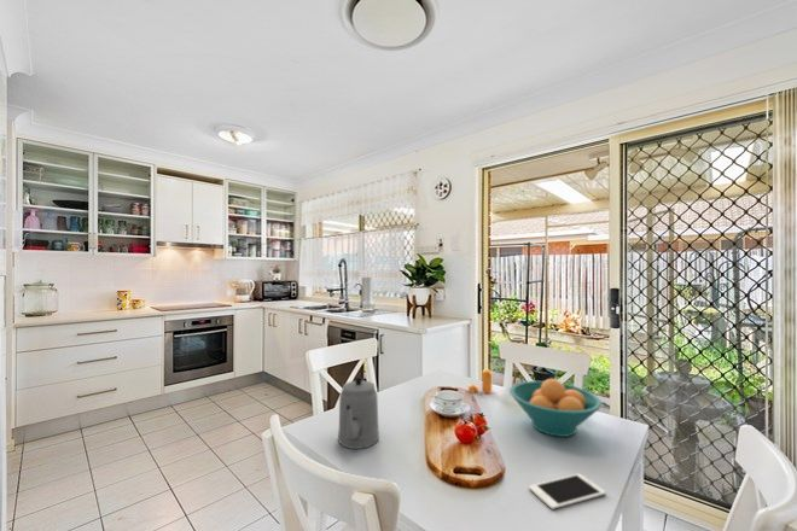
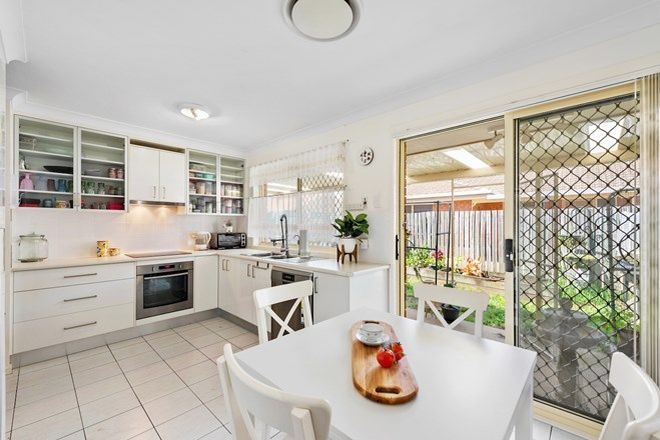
- teapot [337,375,380,450]
- pepper shaker [467,368,493,395]
- cell phone [528,472,607,510]
- fruit bowl [508,378,603,438]
